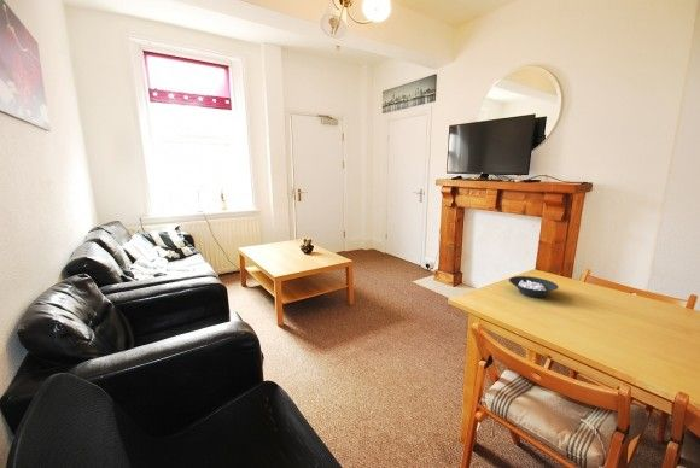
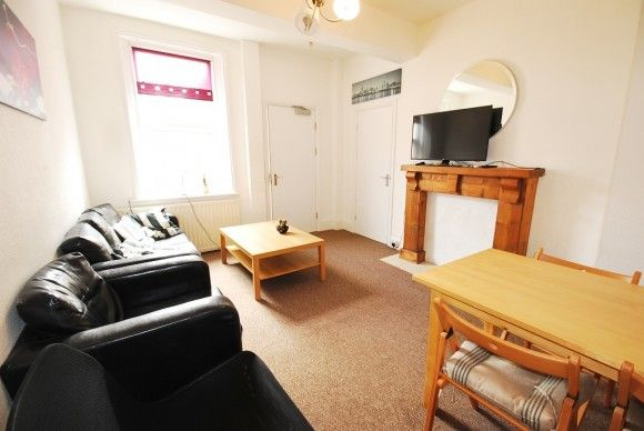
- cereal bowl [508,275,559,298]
